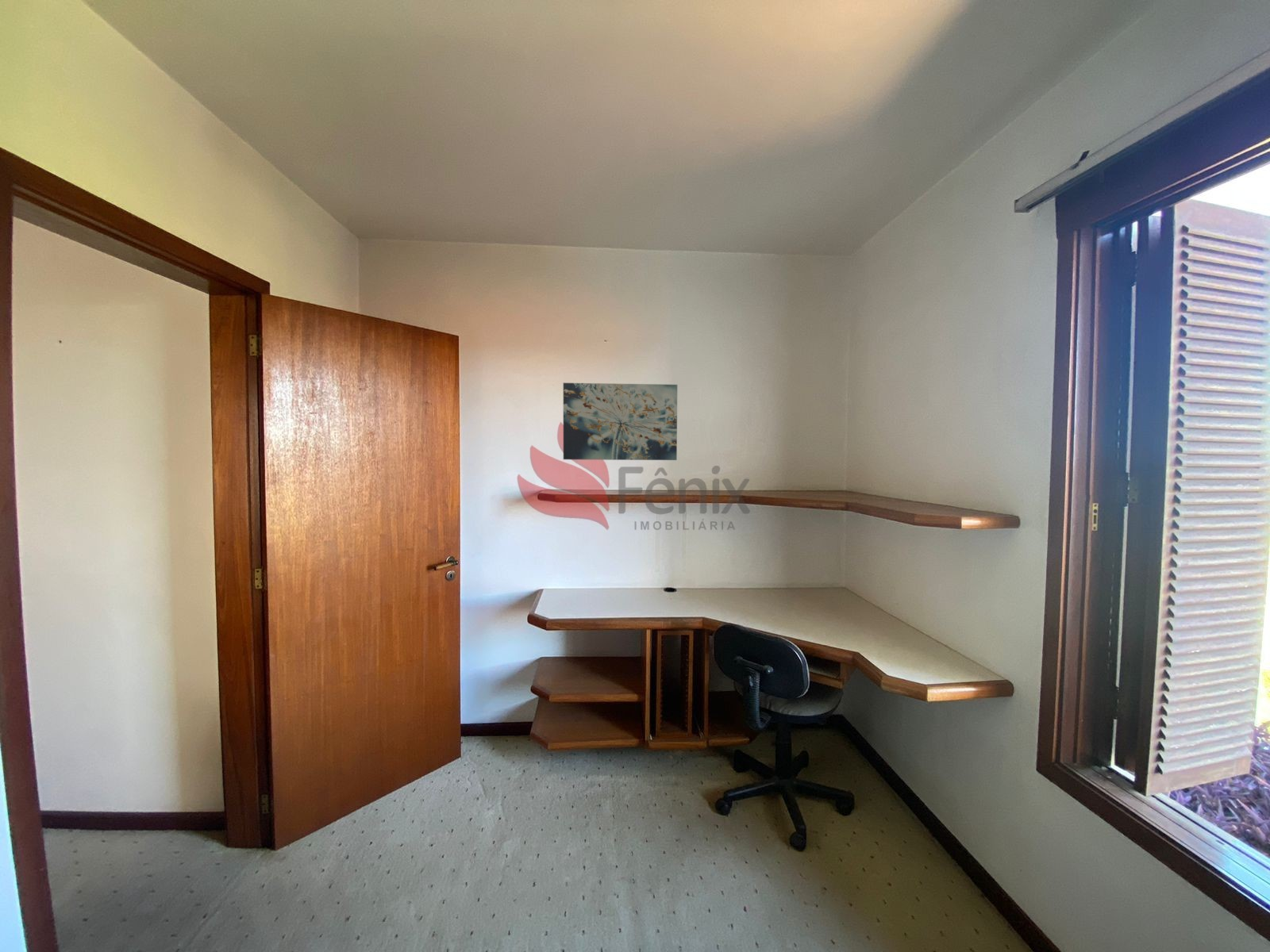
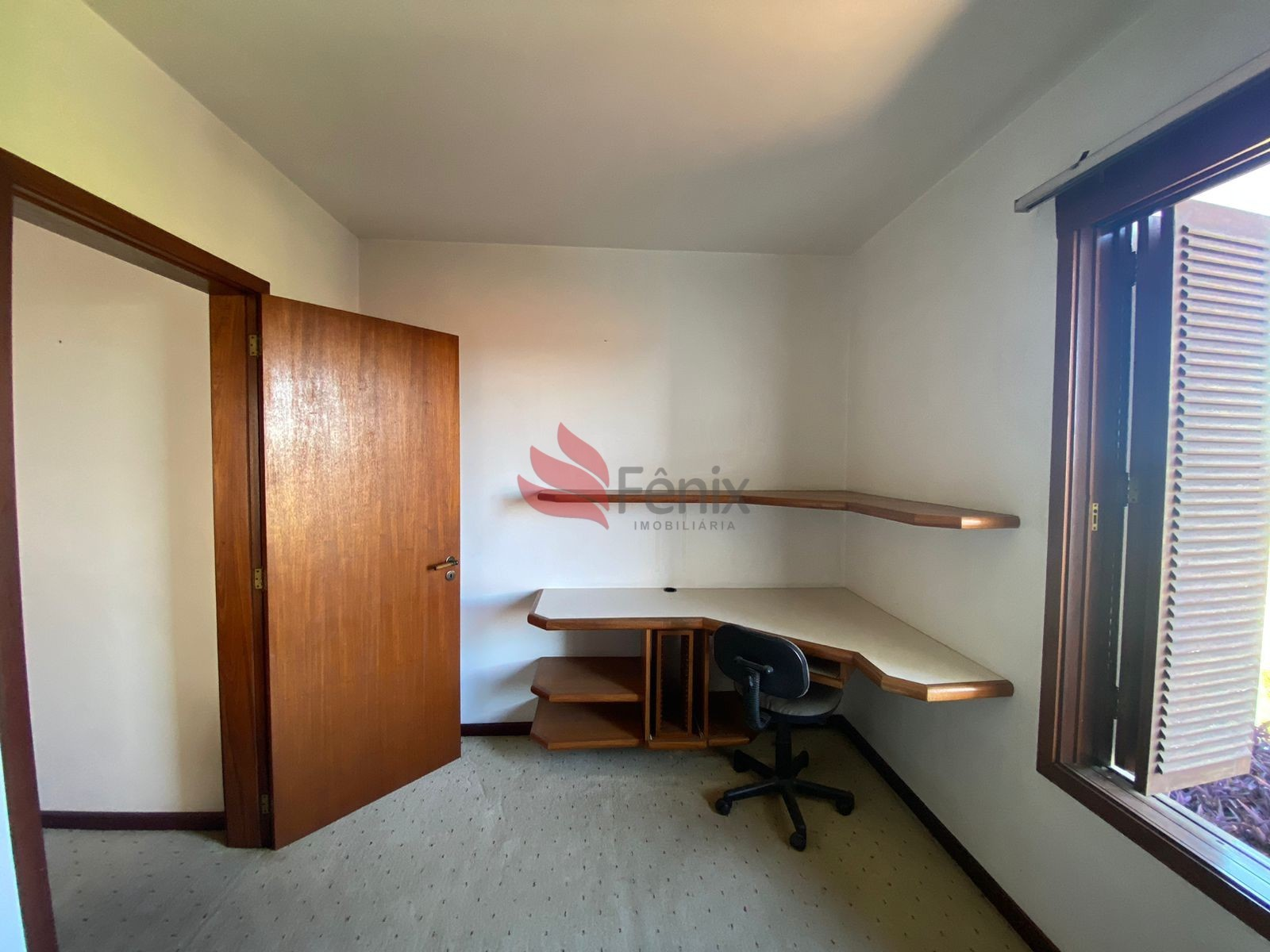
- wall art [563,382,678,461]
